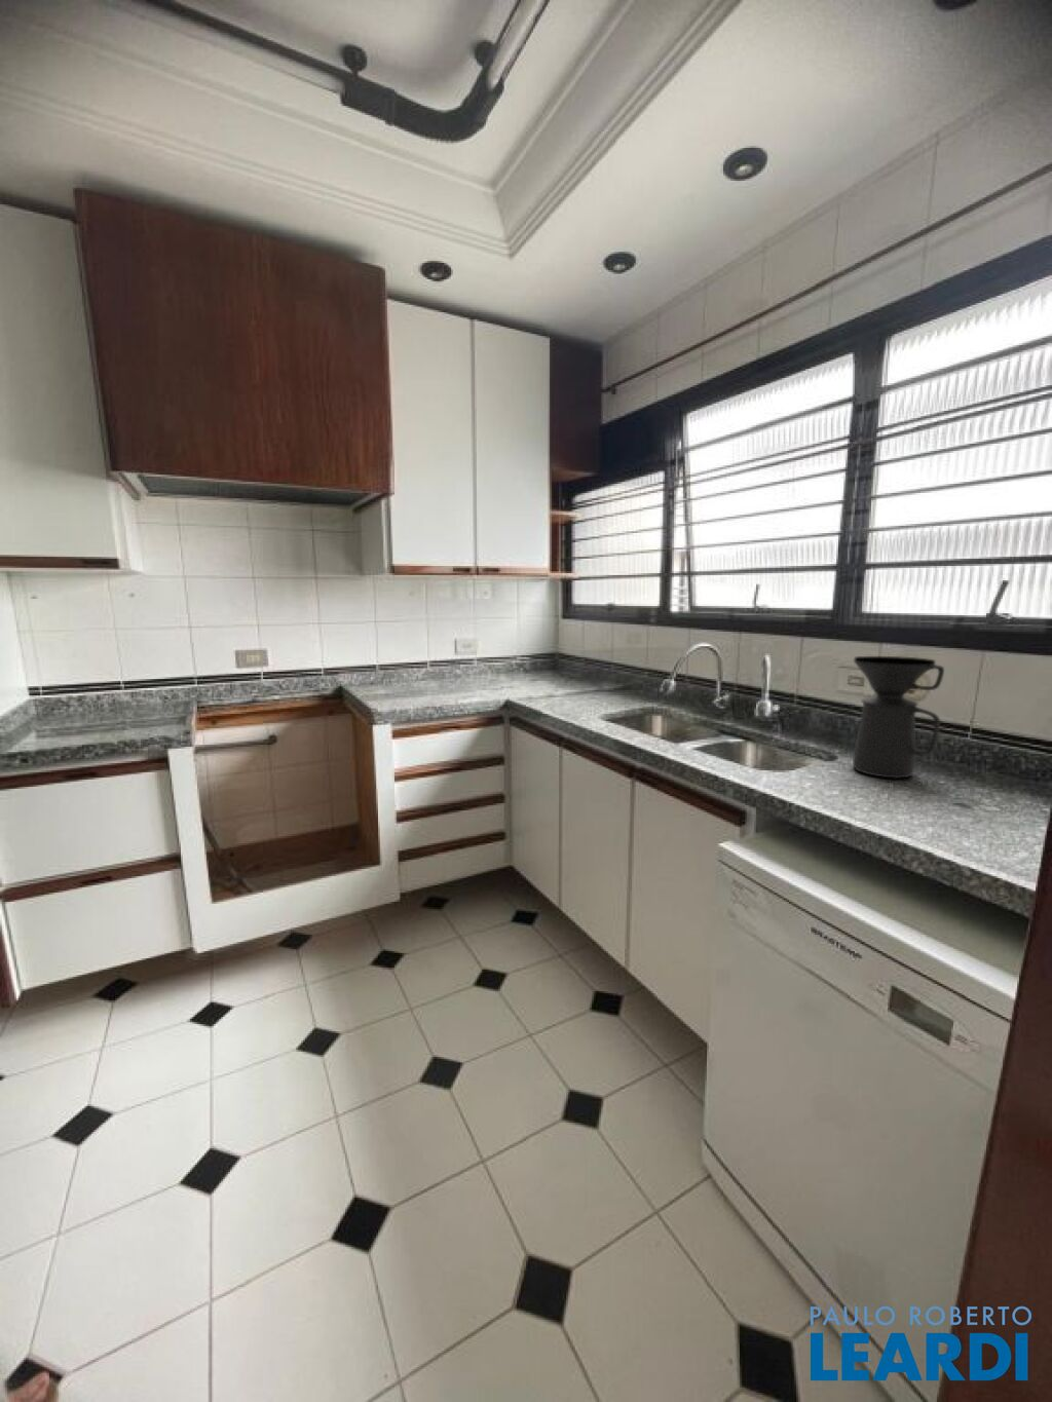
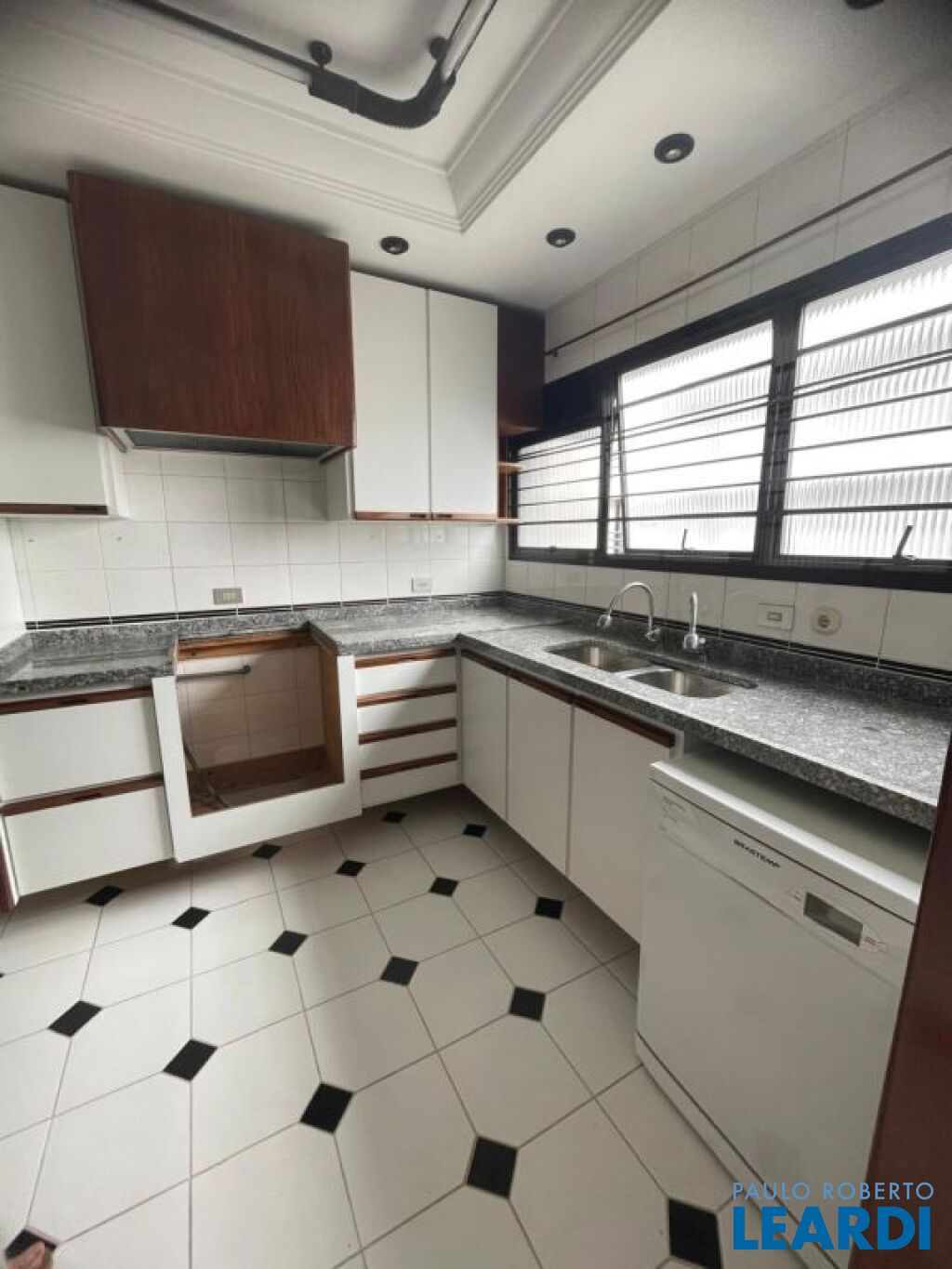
- coffee maker [852,655,945,780]
